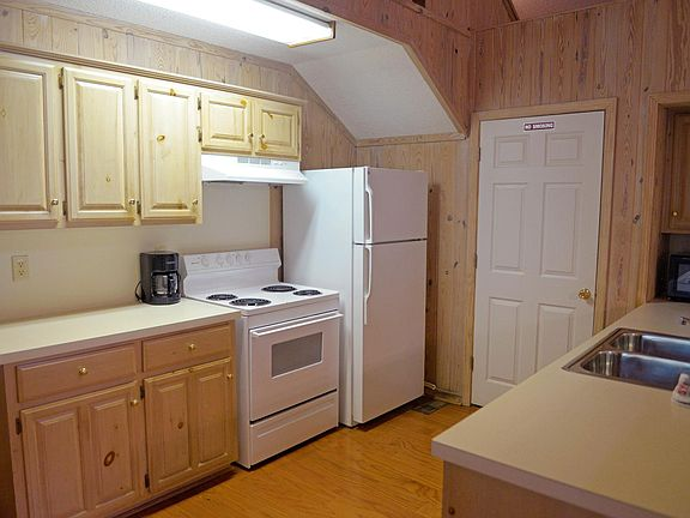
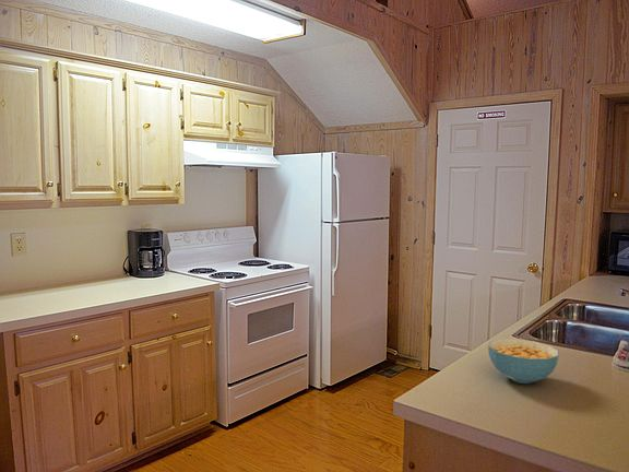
+ cereal bowl [487,338,560,385]
